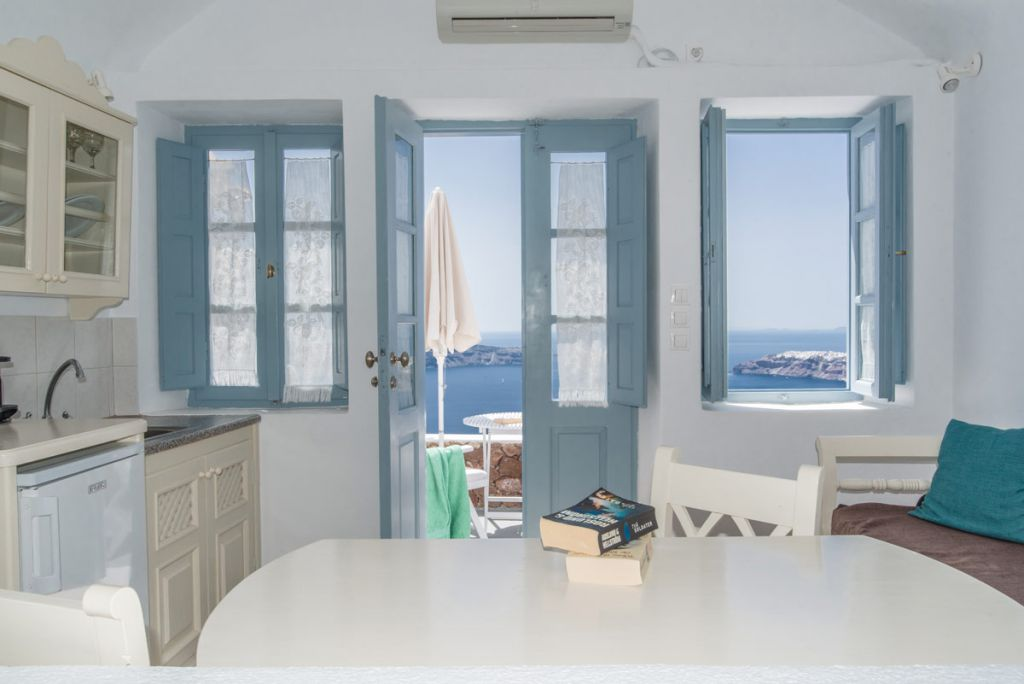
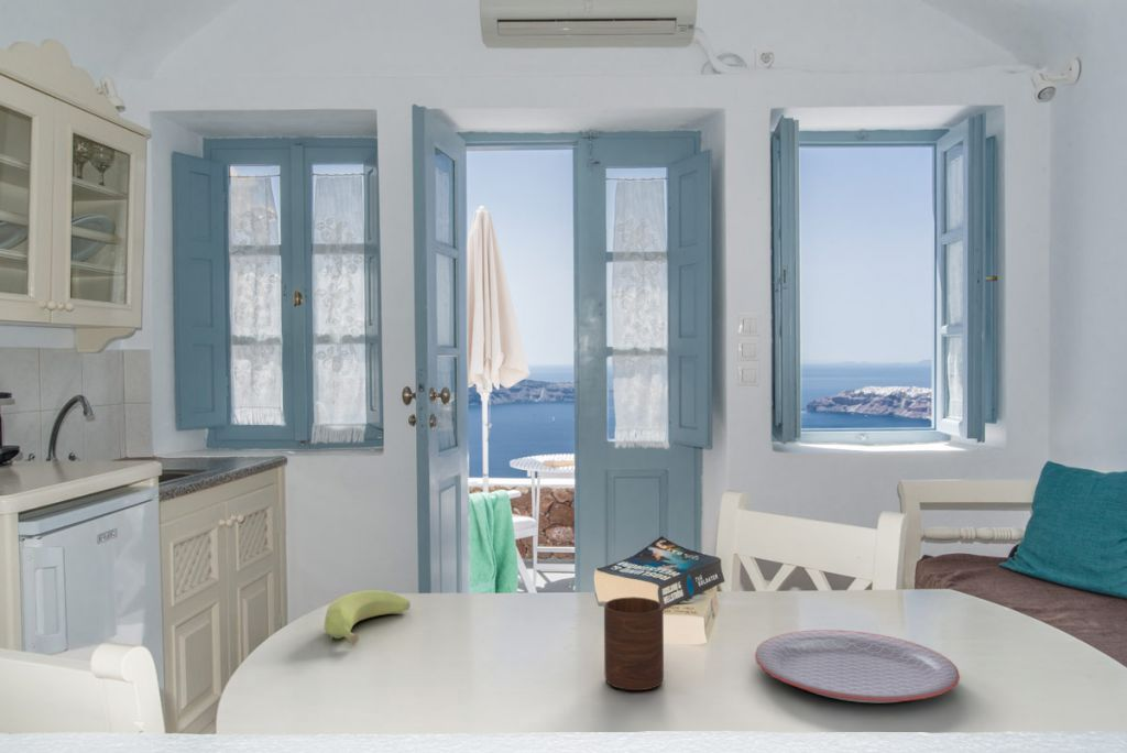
+ cup [603,596,665,691]
+ banana [322,589,412,646]
+ plate [754,629,961,703]
